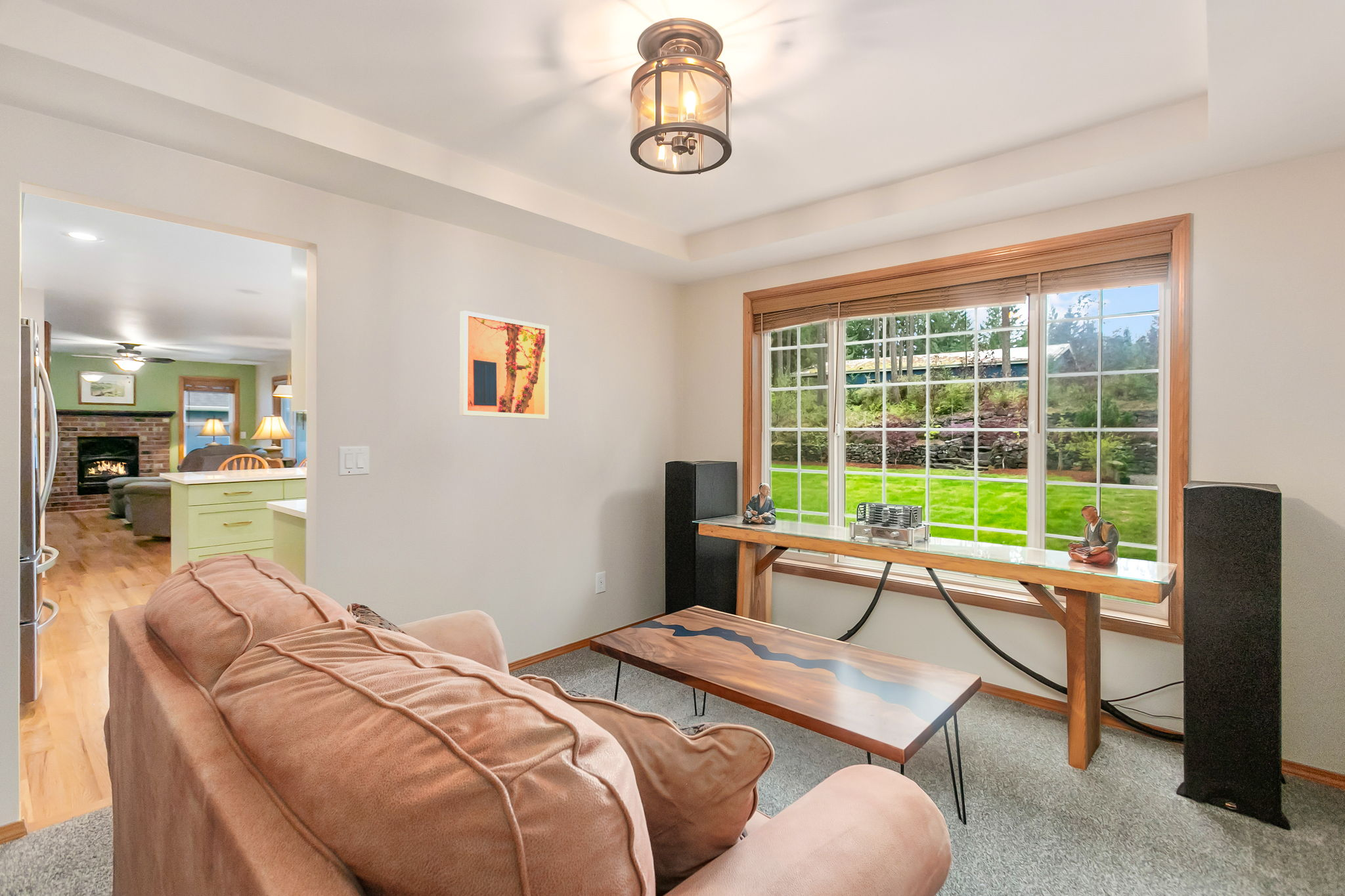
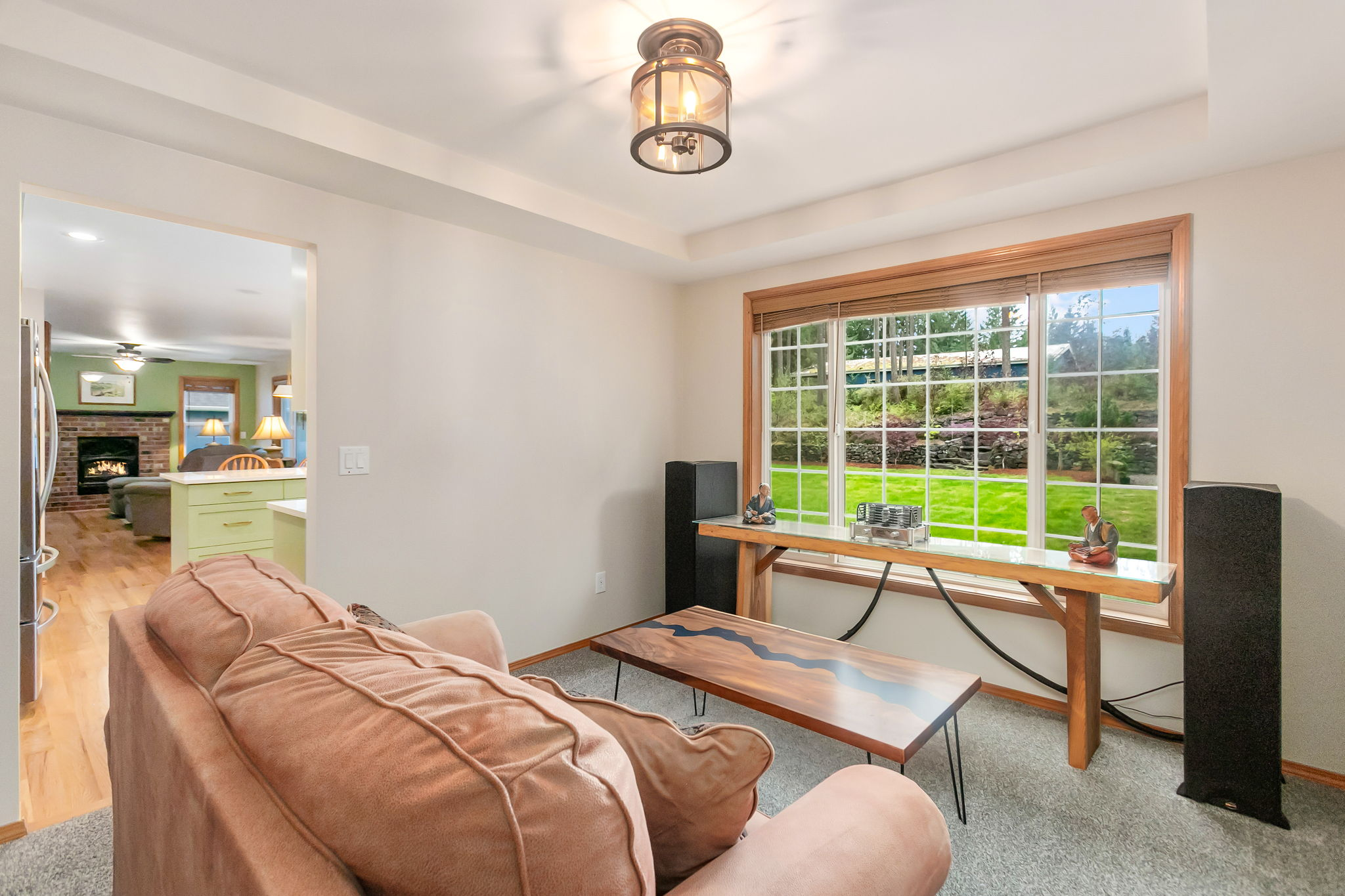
- wall art [459,310,550,419]
